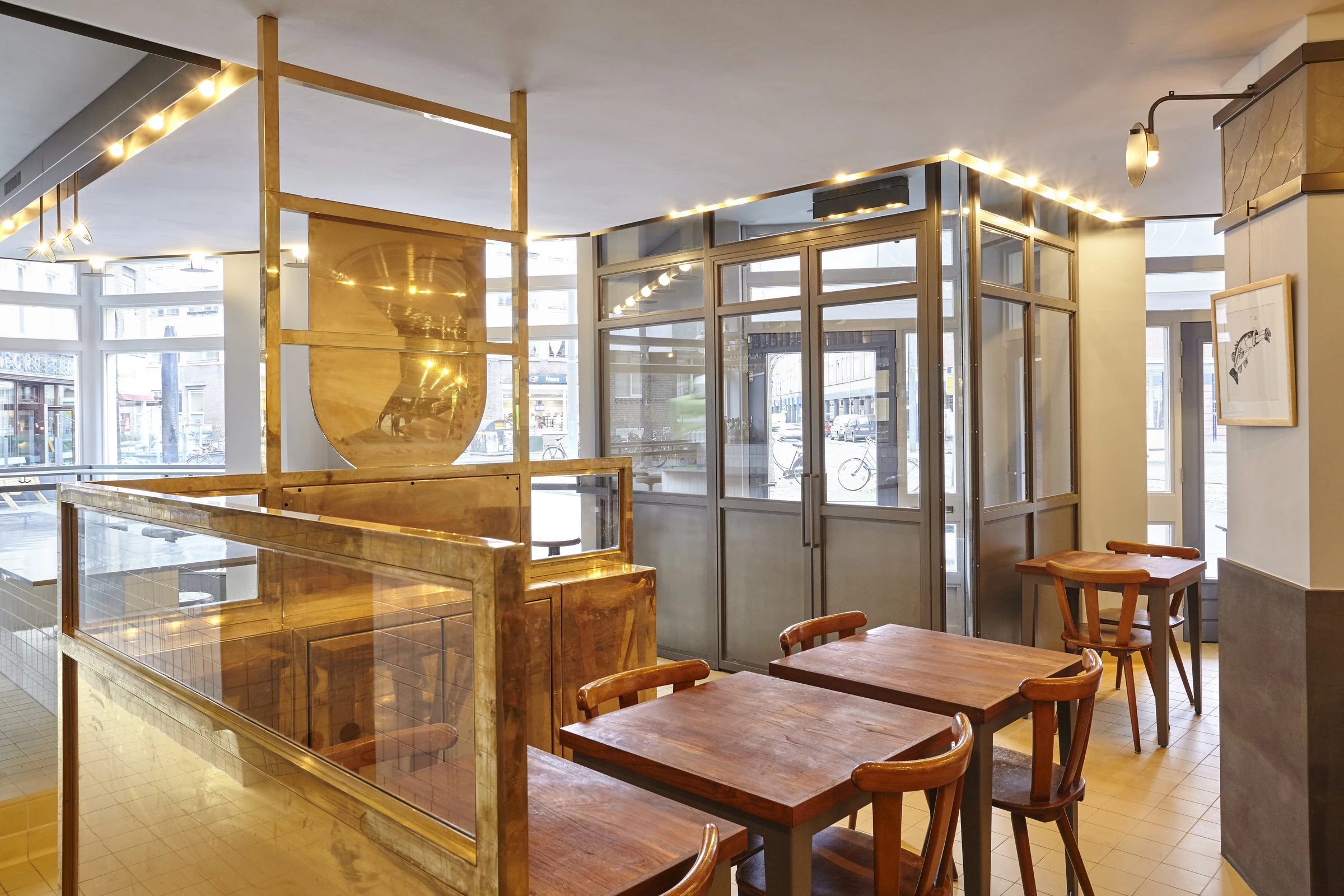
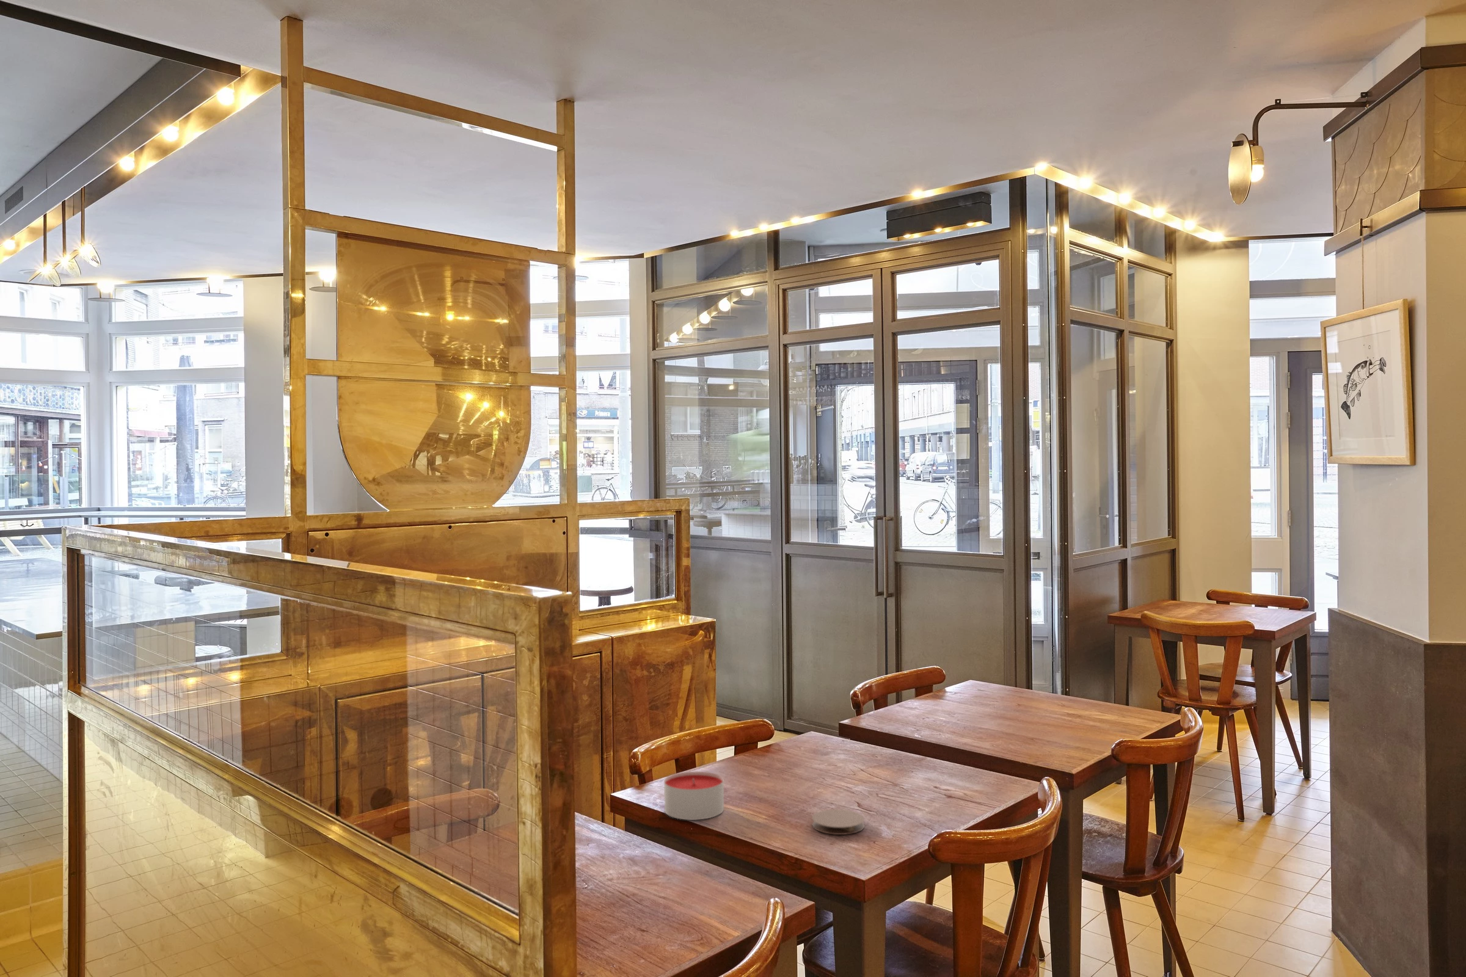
+ coaster [812,809,866,835]
+ candle [663,771,724,821]
